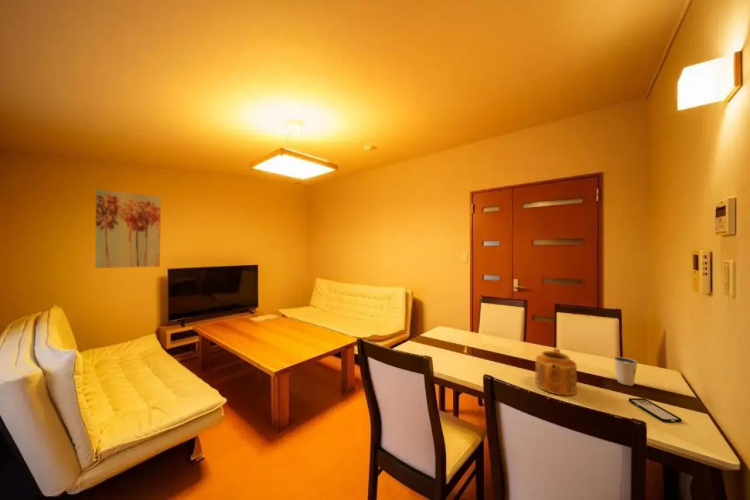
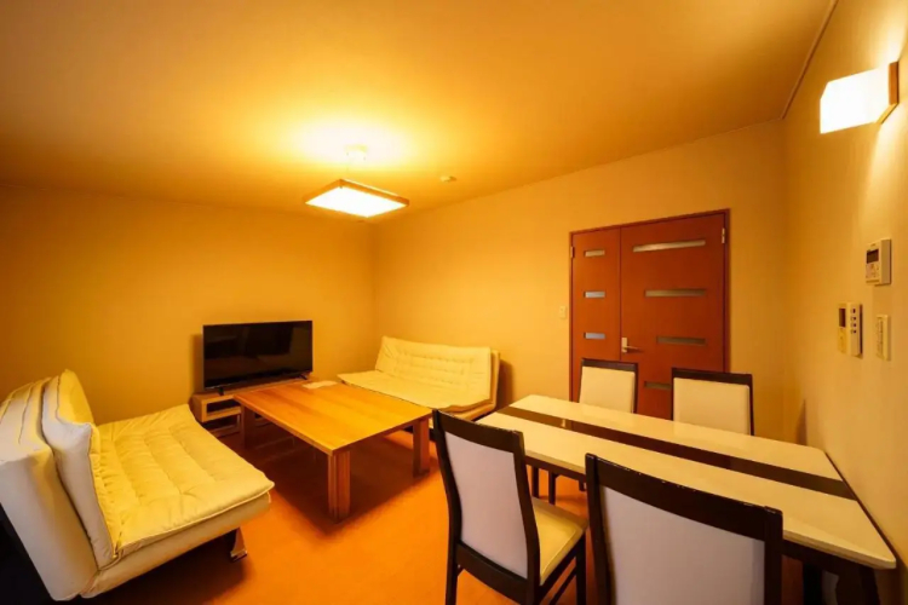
- dixie cup [613,356,639,387]
- teapot [534,347,578,396]
- smartphone [628,397,682,423]
- wall art [94,188,162,269]
